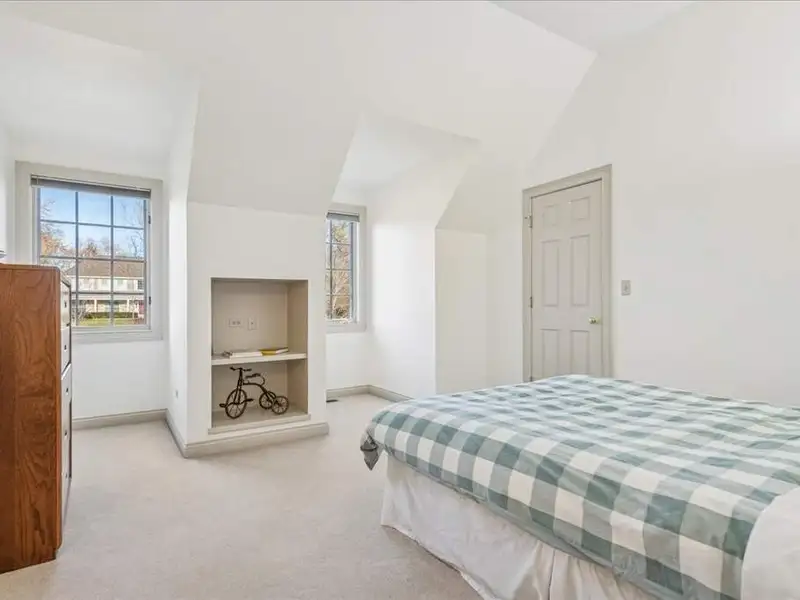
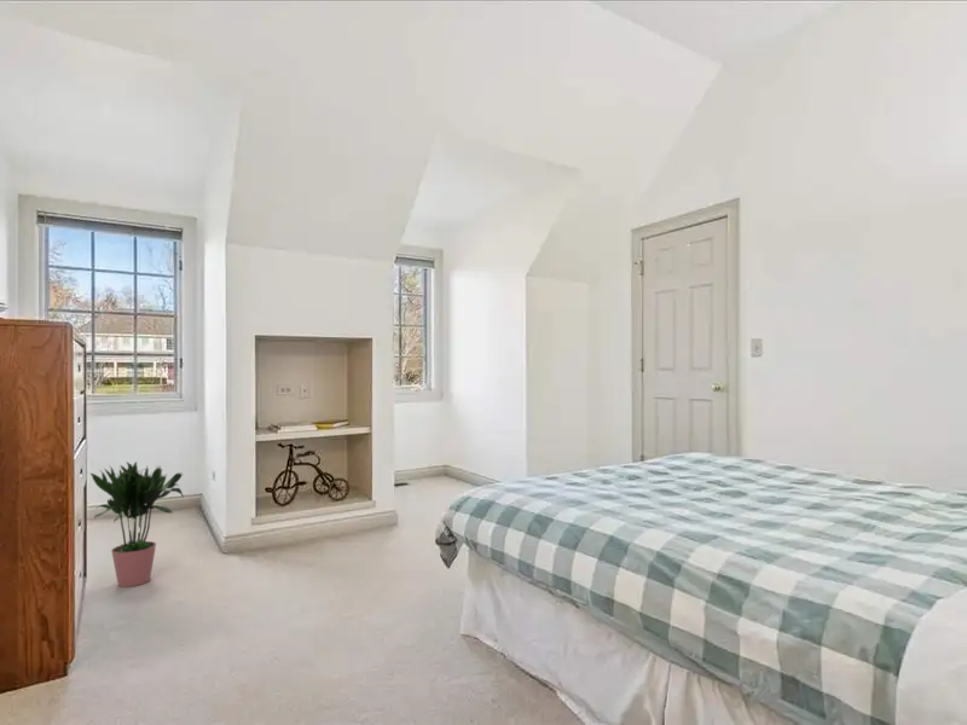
+ potted plant [89,460,184,588]
